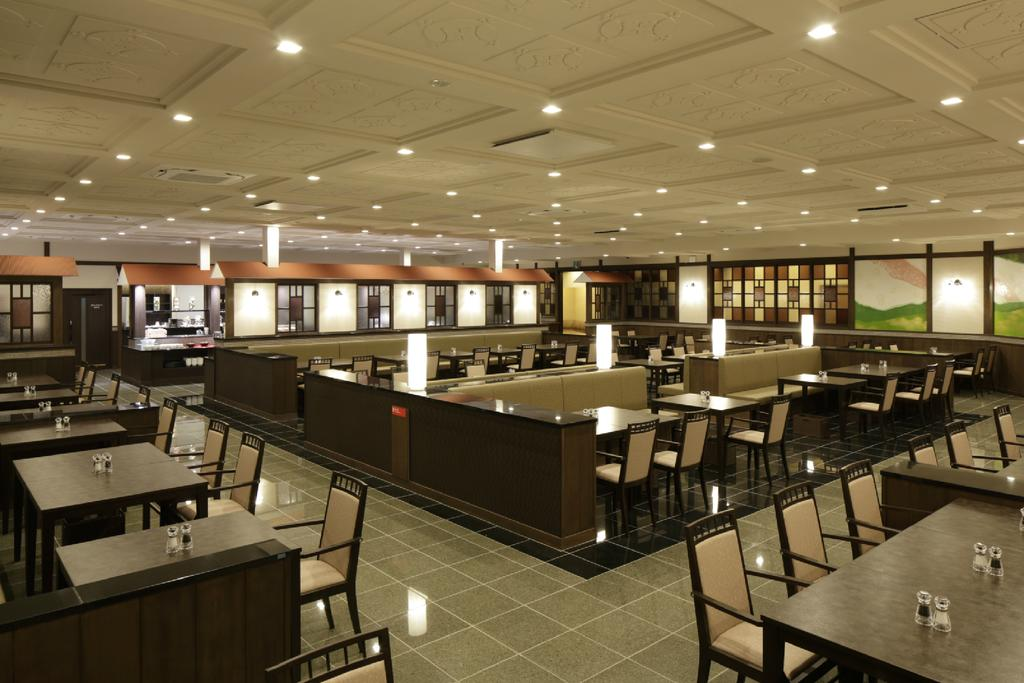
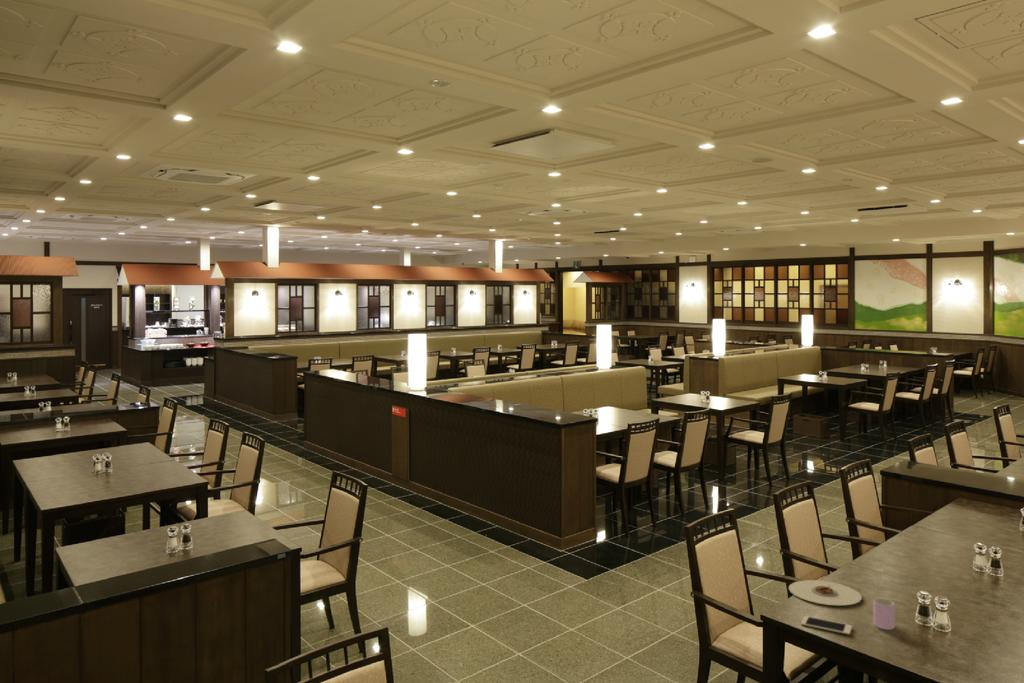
+ cup [872,597,896,631]
+ cell phone [800,615,853,636]
+ plate [788,579,863,606]
